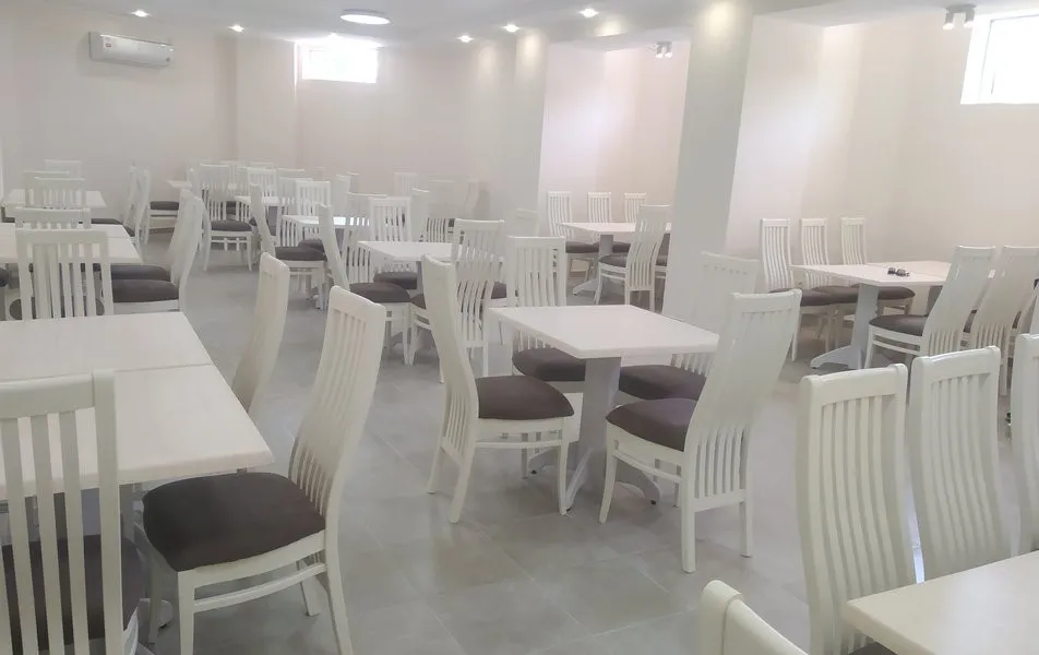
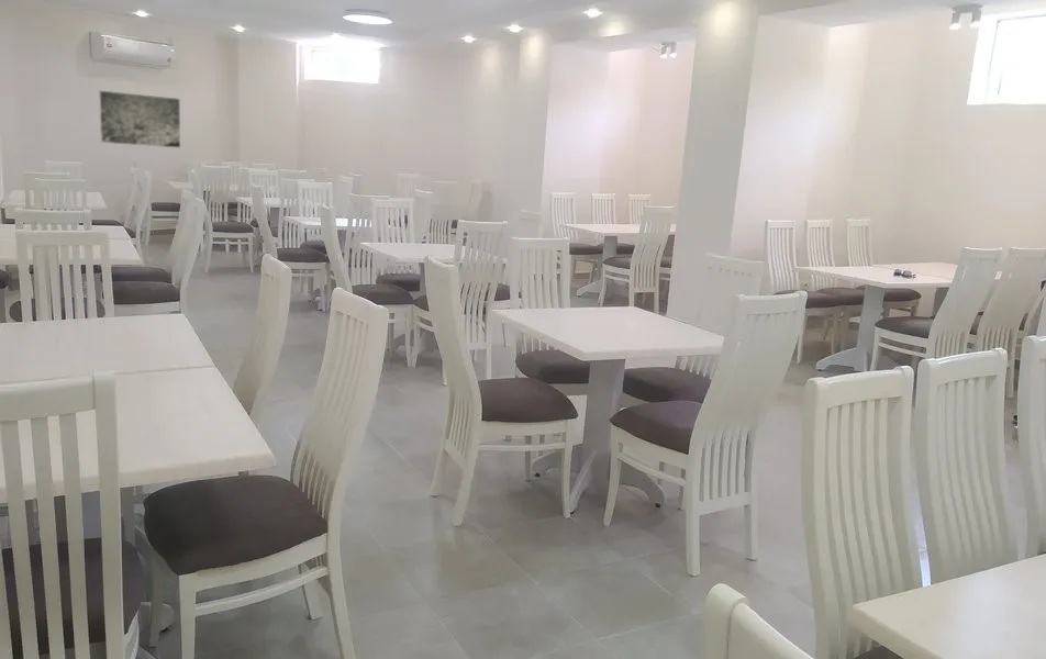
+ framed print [98,89,181,149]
